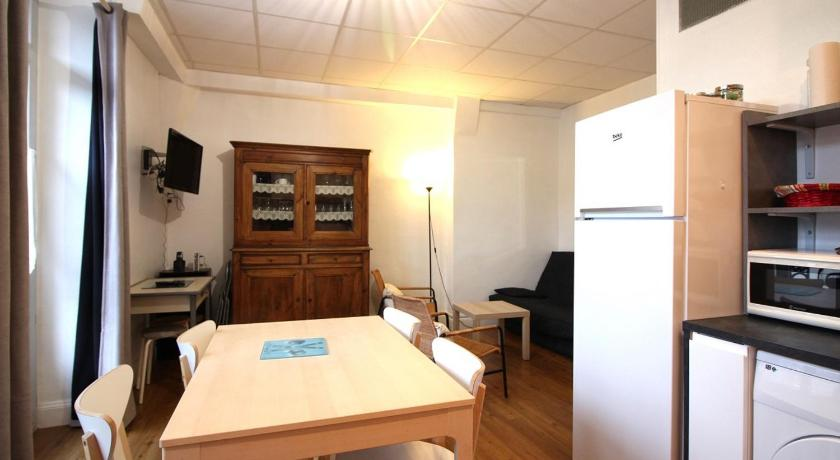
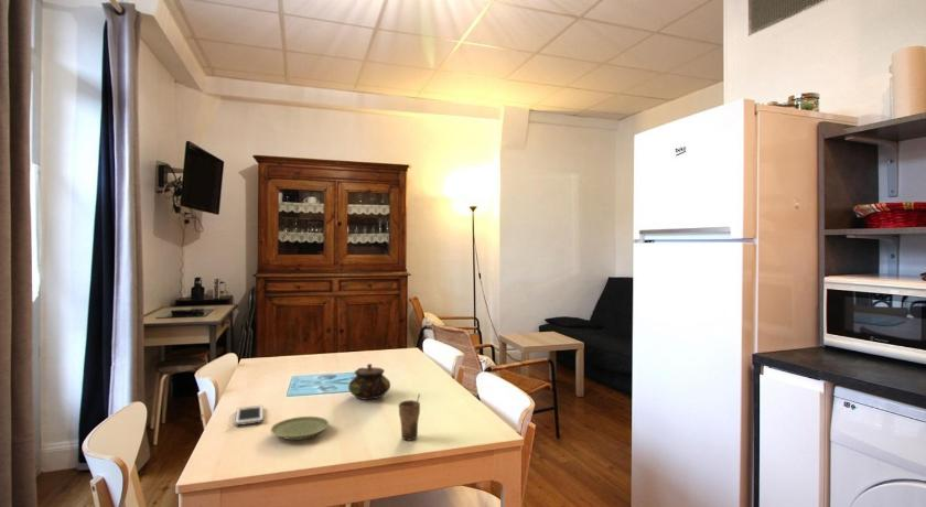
+ cell phone [234,404,265,427]
+ plate [269,416,330,441]
+ teapot [347,363,391,400]
+ cup [398,392,421,441]
